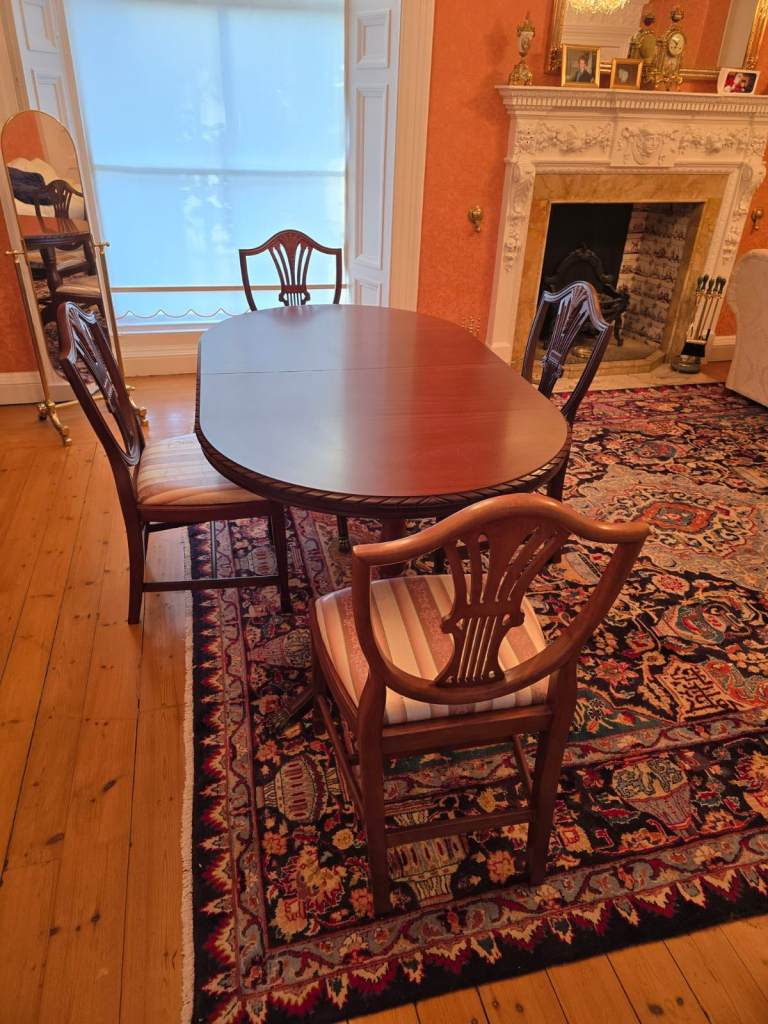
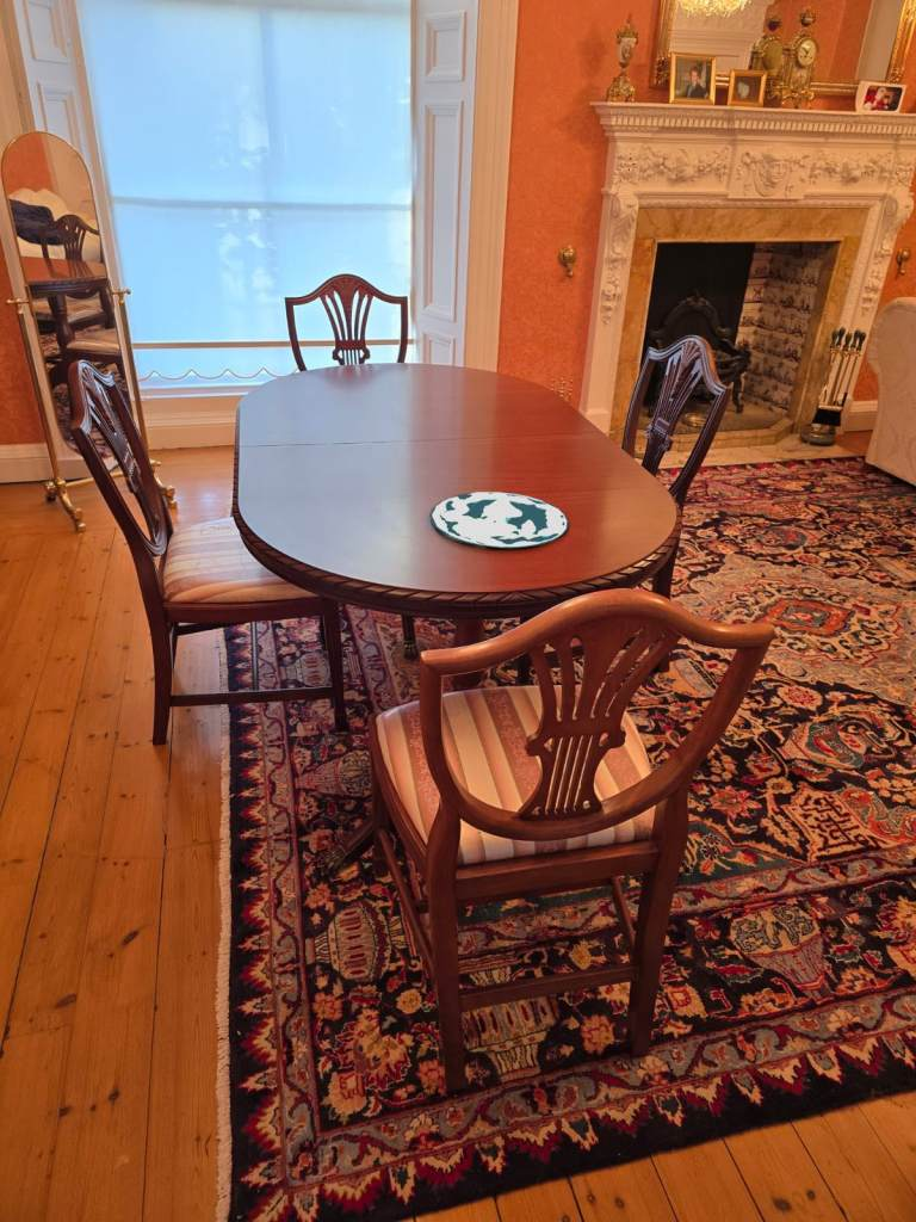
+ plate [429,490,570,549]
